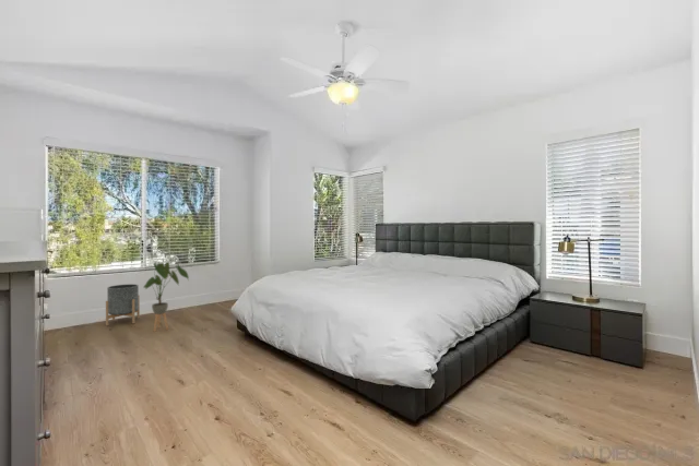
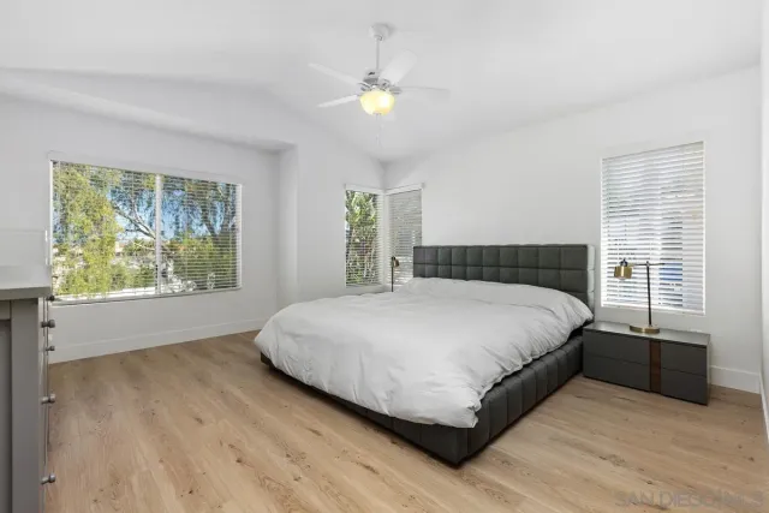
- house plant [143,261,190,333]
- planter [105,283,141,326]
